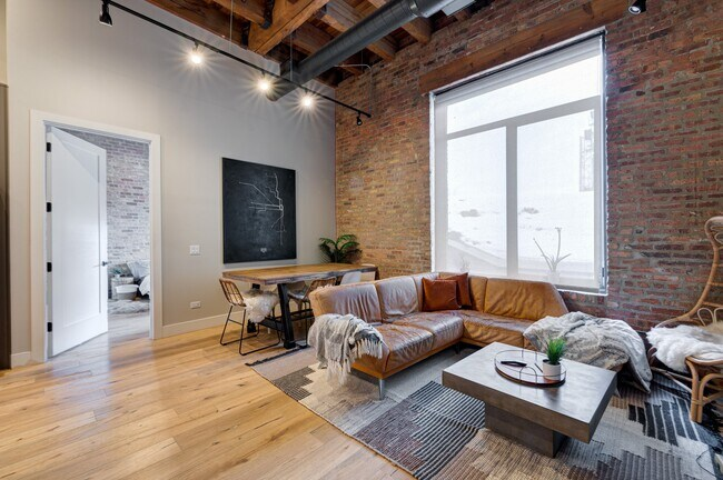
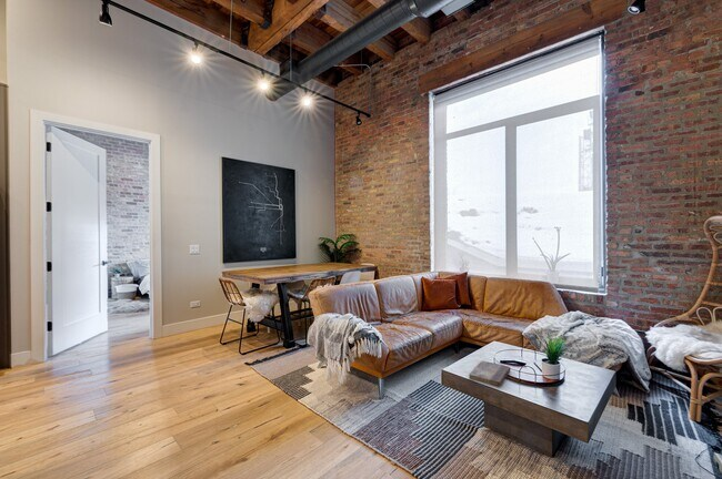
+ book [469,359,512,387]
